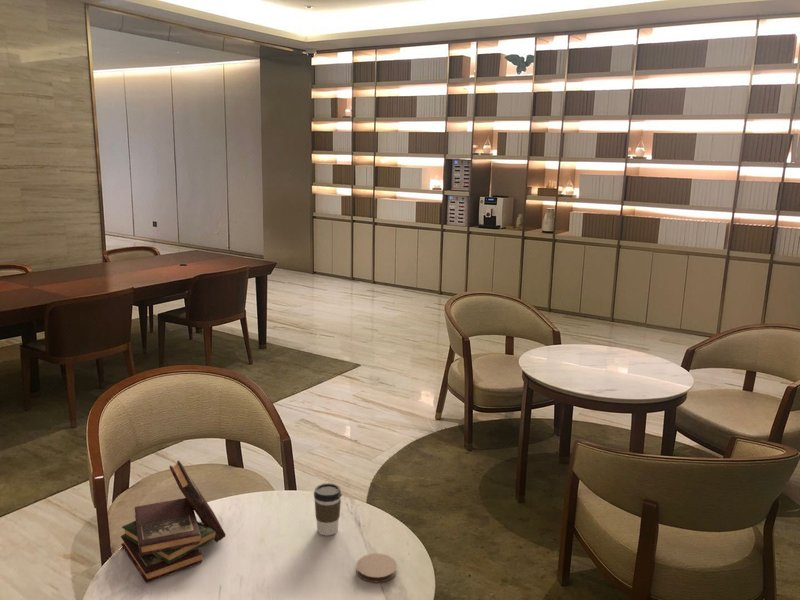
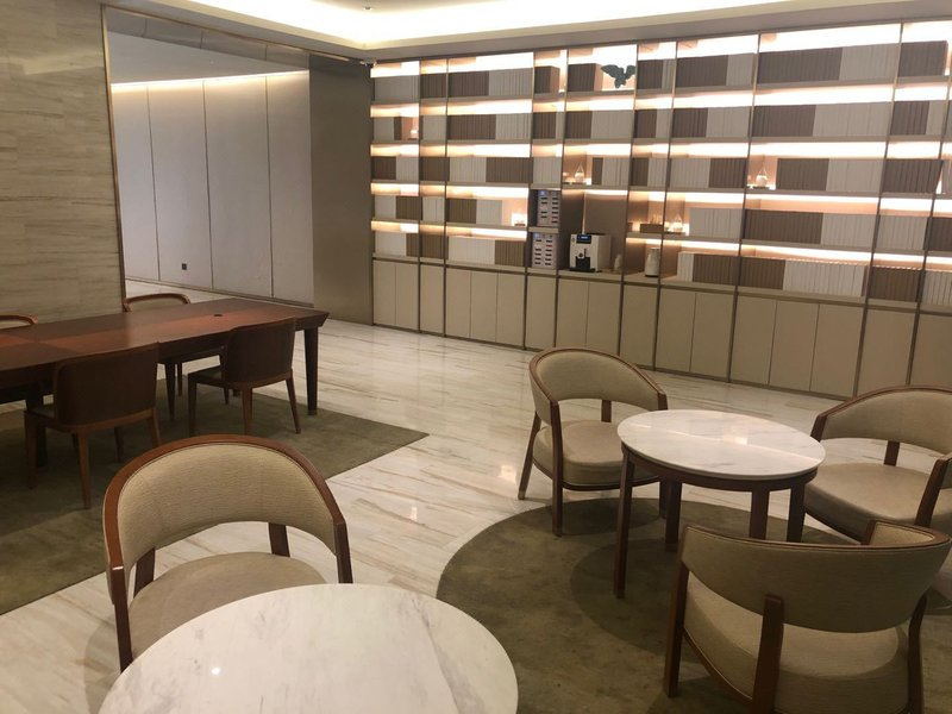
- book [120,460,227,583]
- coffee cup [313,482,343,537]
- coaster [355,552,398,583]
